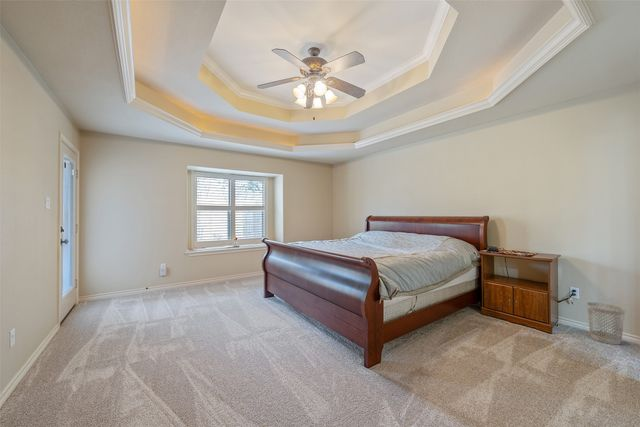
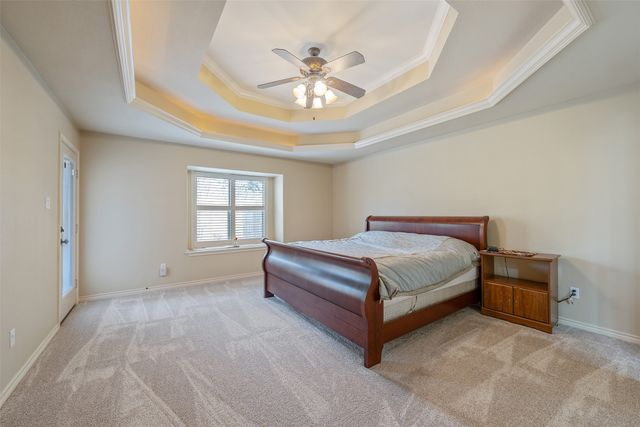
- wastebasket [586,301,626,346]
